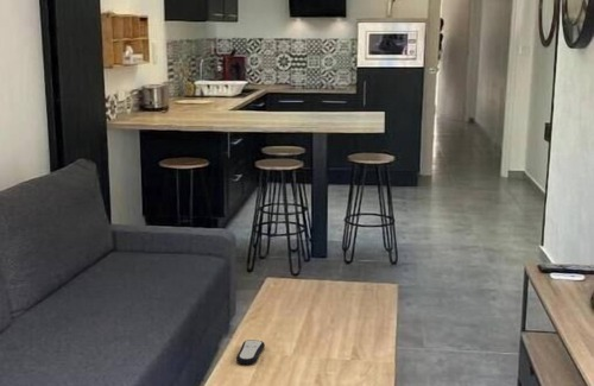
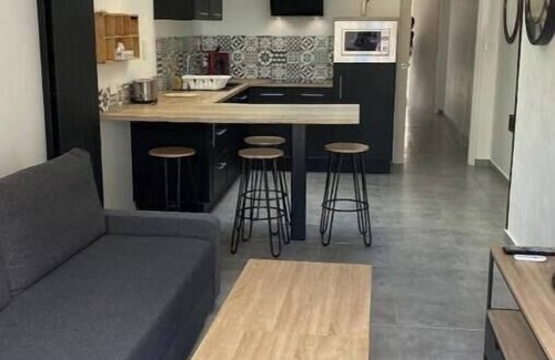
- remote control [235,338,266,366]
